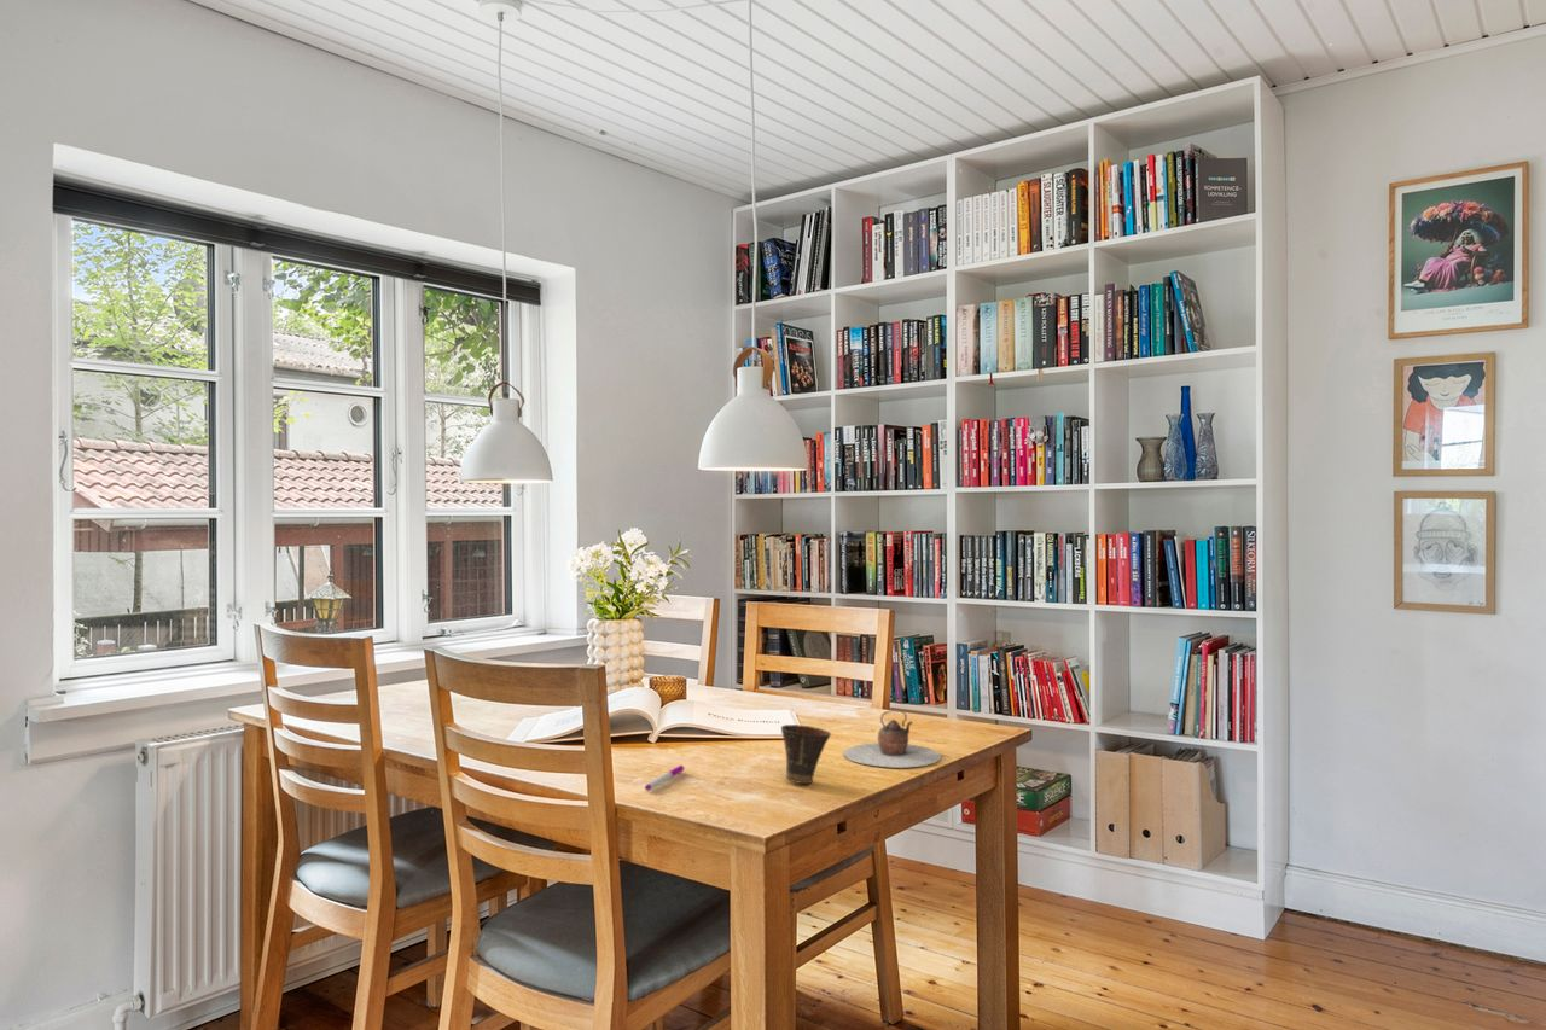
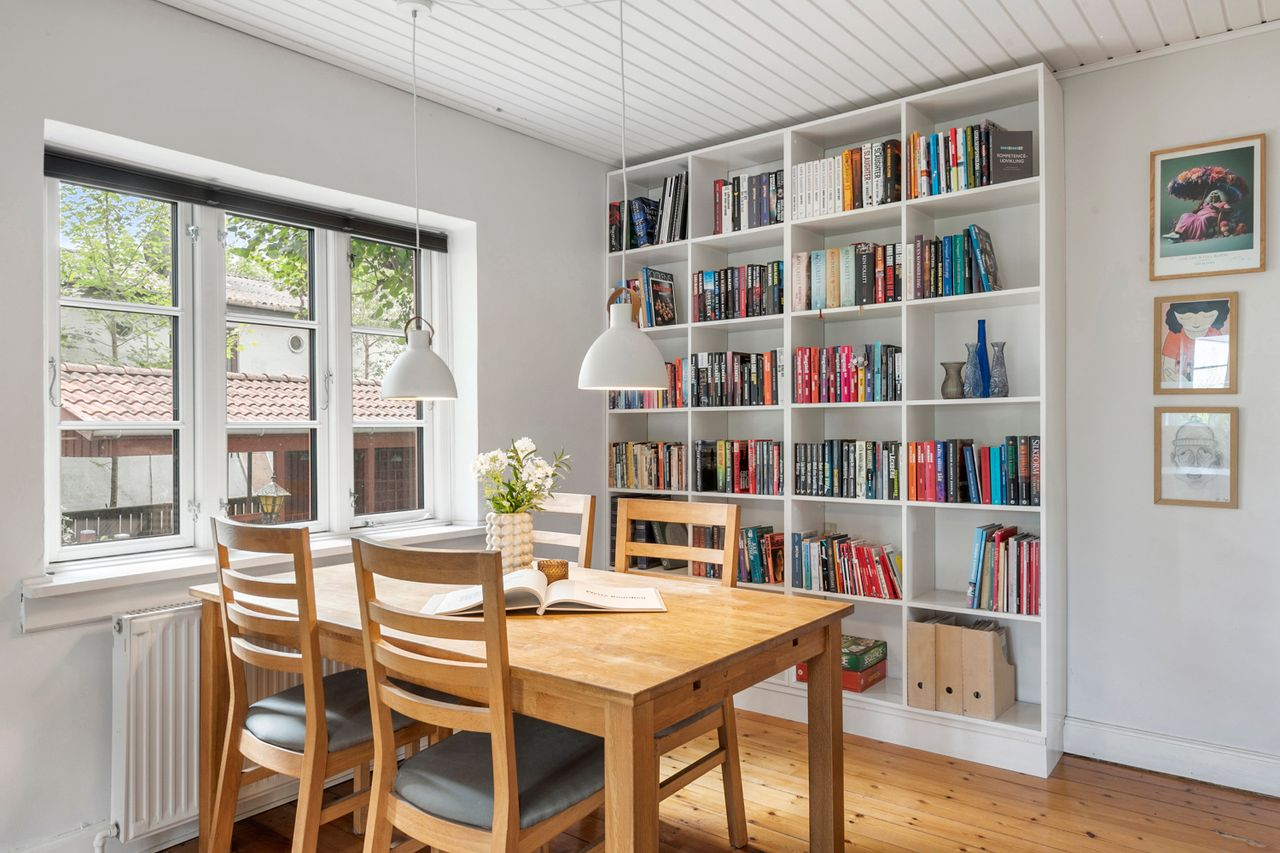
- cup [780,723,832,785]
- pen [644,764,685,792]
- teapot [842,709,942,769]
